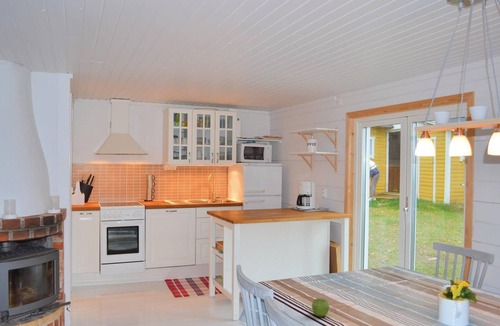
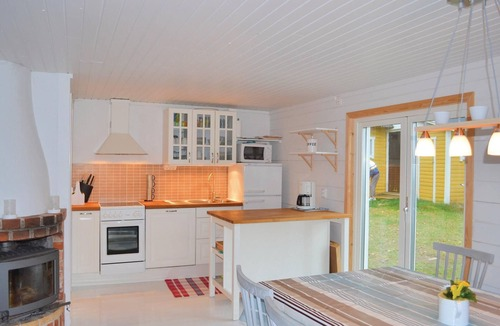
- fruit [311,298,330,318]
